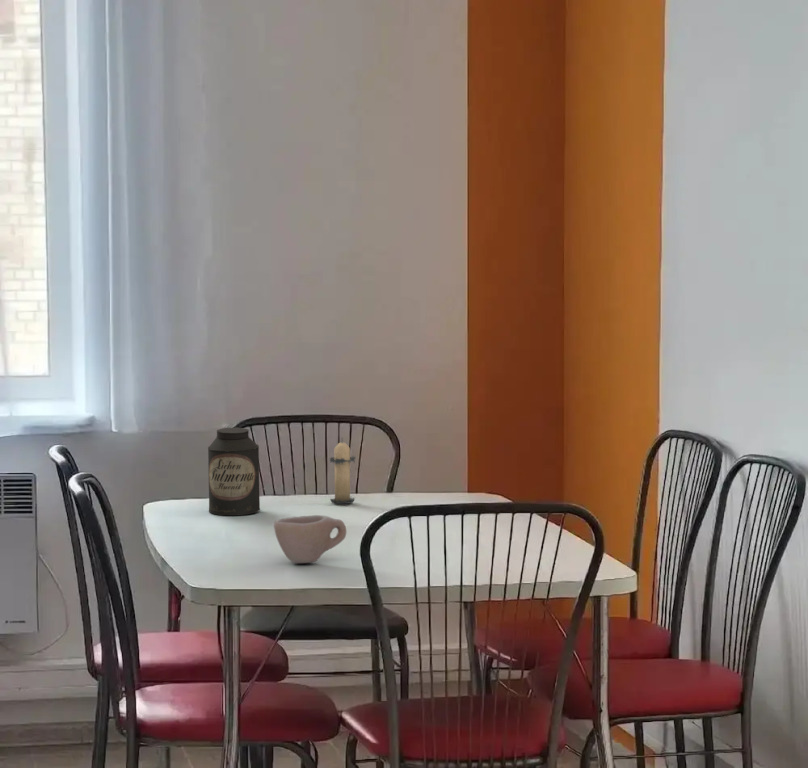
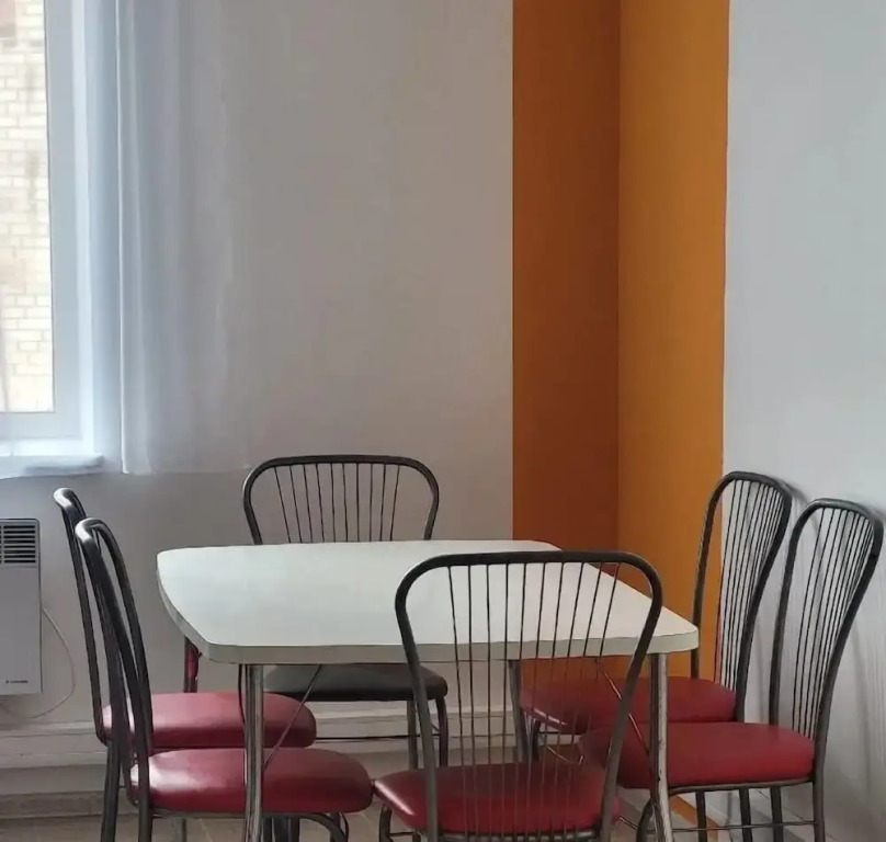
- candle [329,437,357,505]
- canister [207,426,261,516]
- cup [273,514,348,564]
